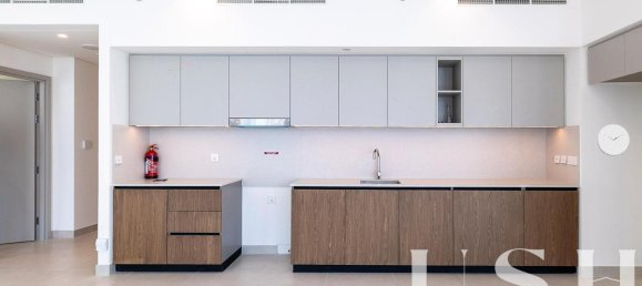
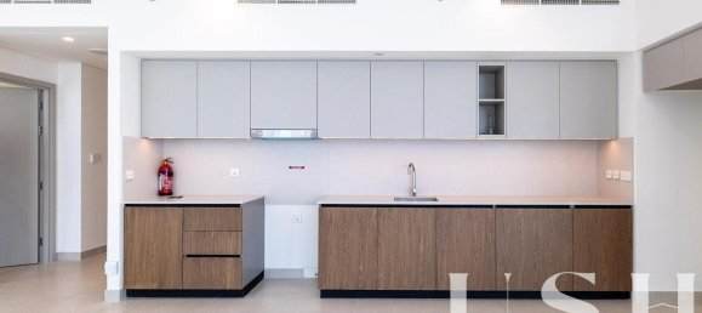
- wall clock [597,123,631,156]
